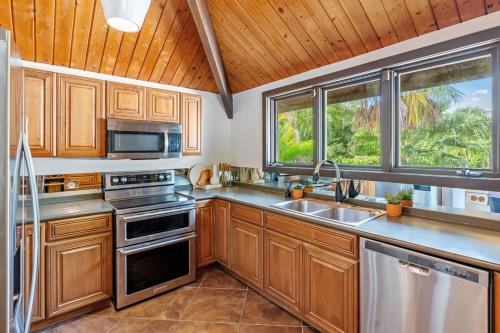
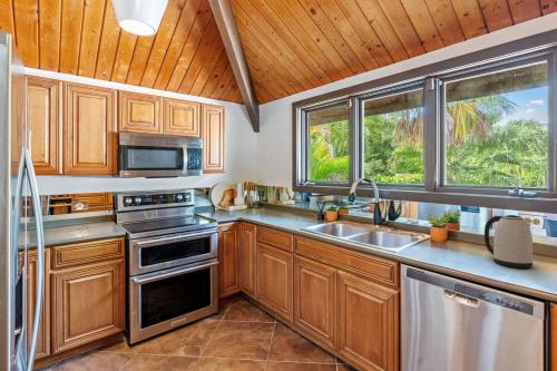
+ kettle [483,214,534,269]
